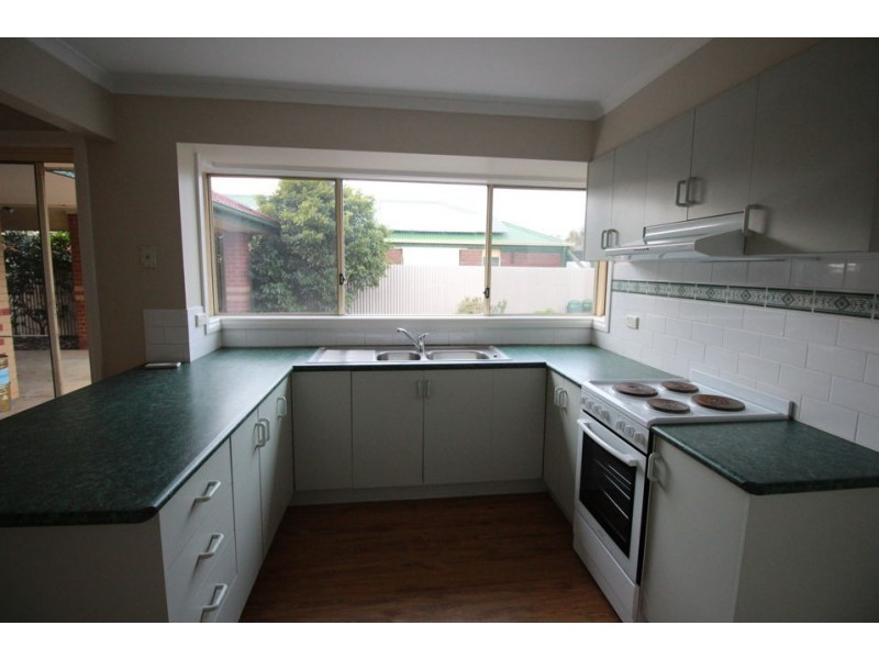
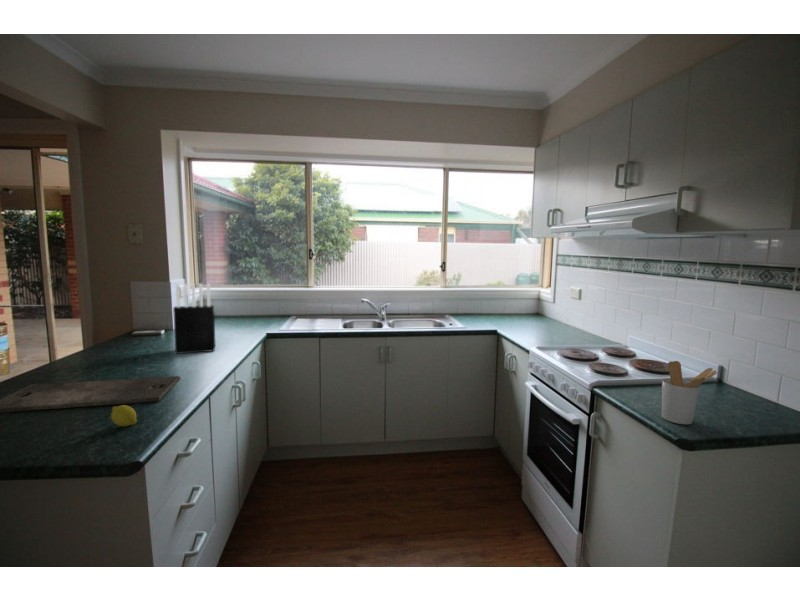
+ knife block [172,282,217,355]
+ fruit [110,404,138,427]
+ cutting board [0,375,181,413]
+ utensil holder [660,360,718,425]
